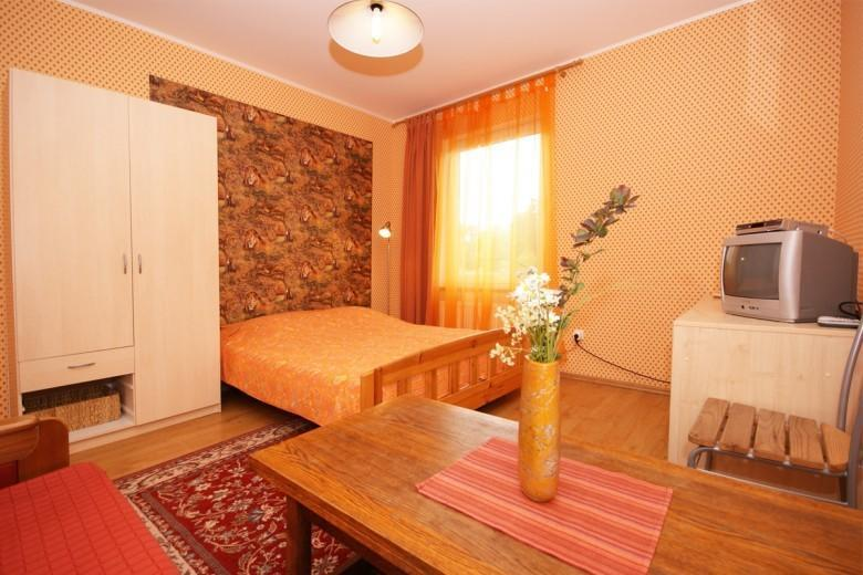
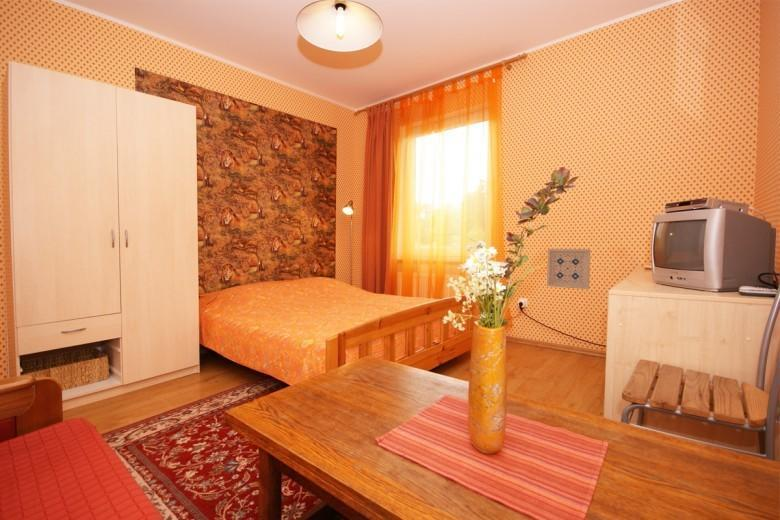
+ wall art [546,248,591,290]
